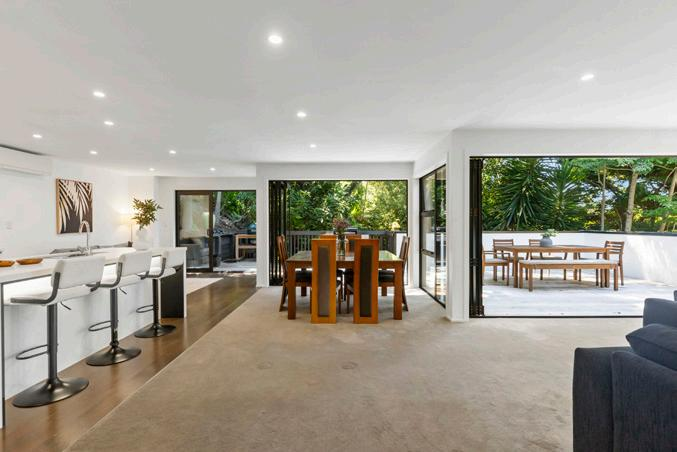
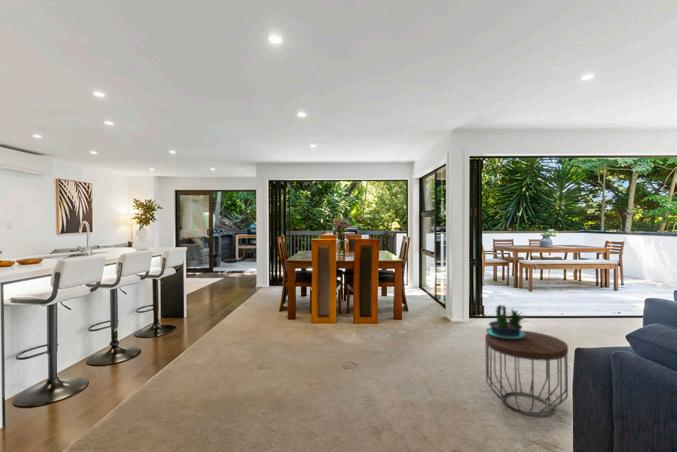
+ side table [484,329,569,415]
+ potted plant [485,304,528,339]
